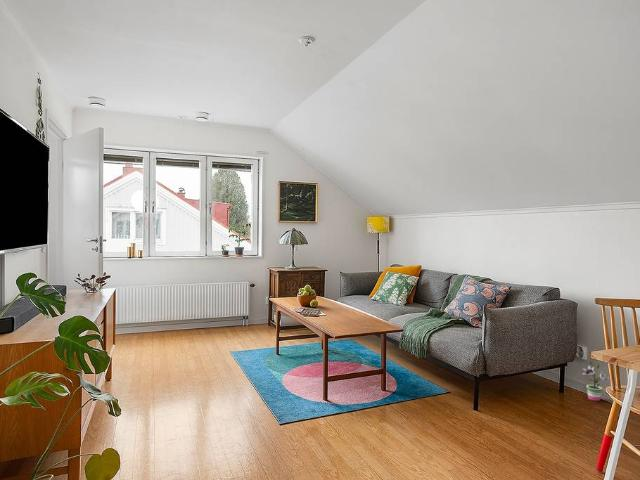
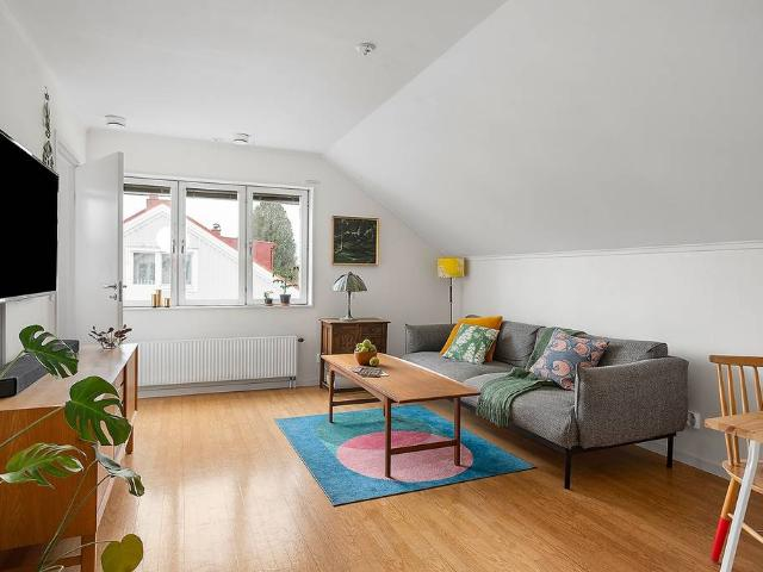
- potted plant [582,359,610,402]
